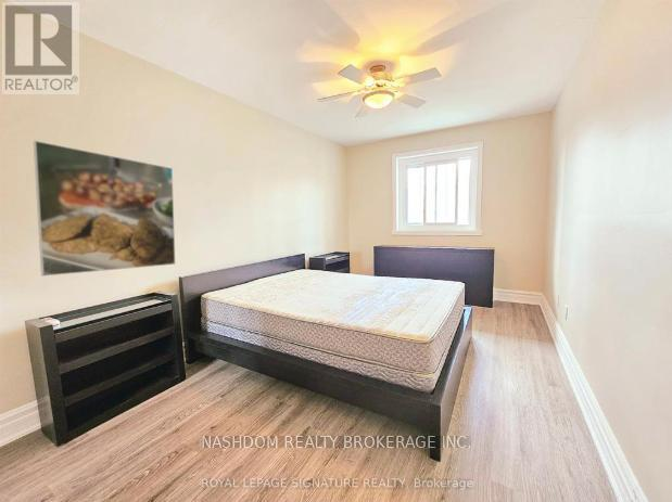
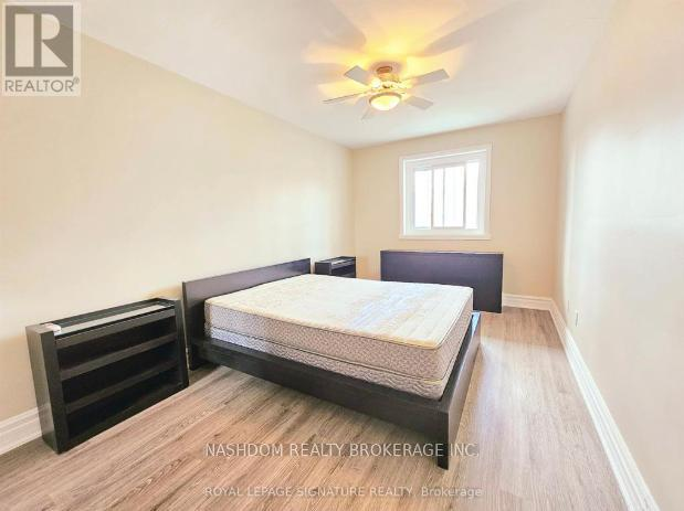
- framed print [33,140,176,278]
